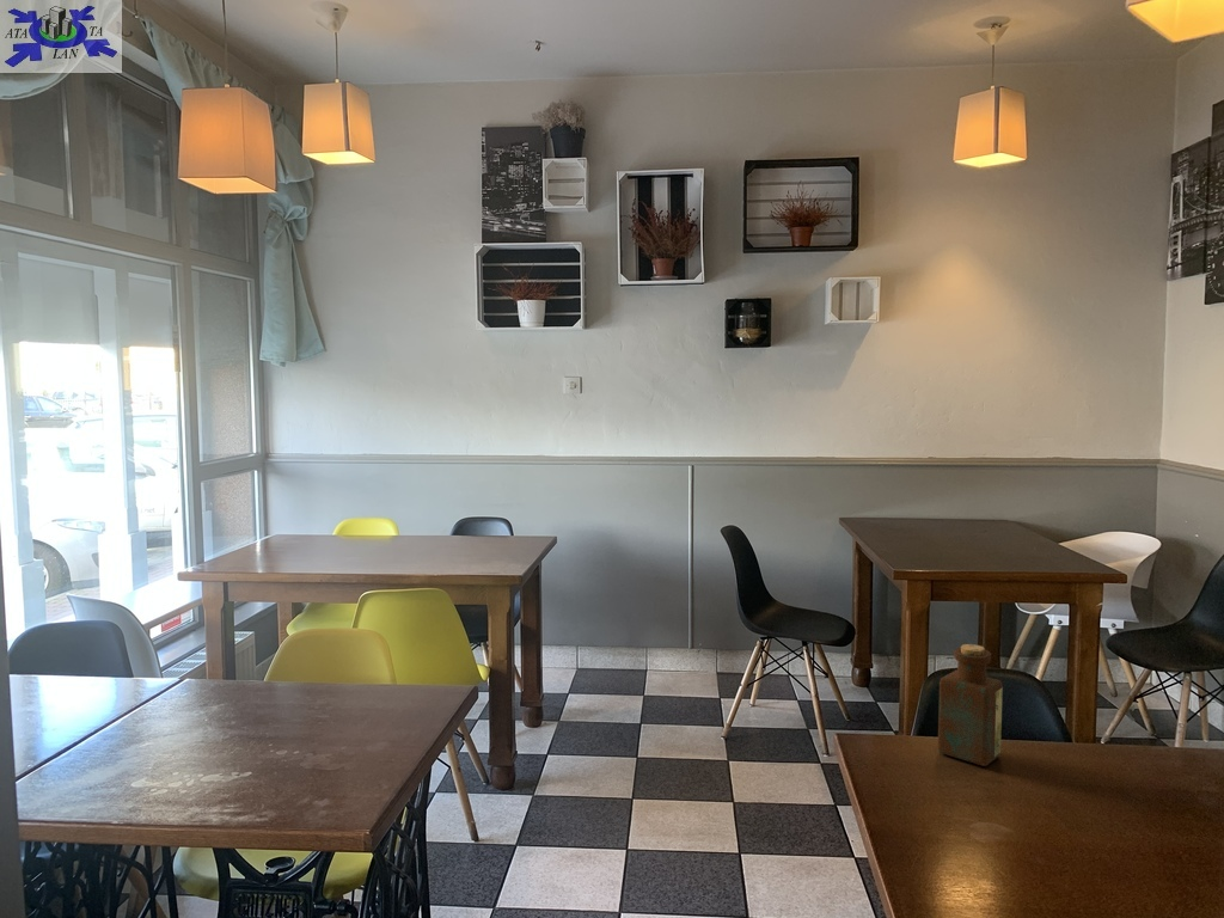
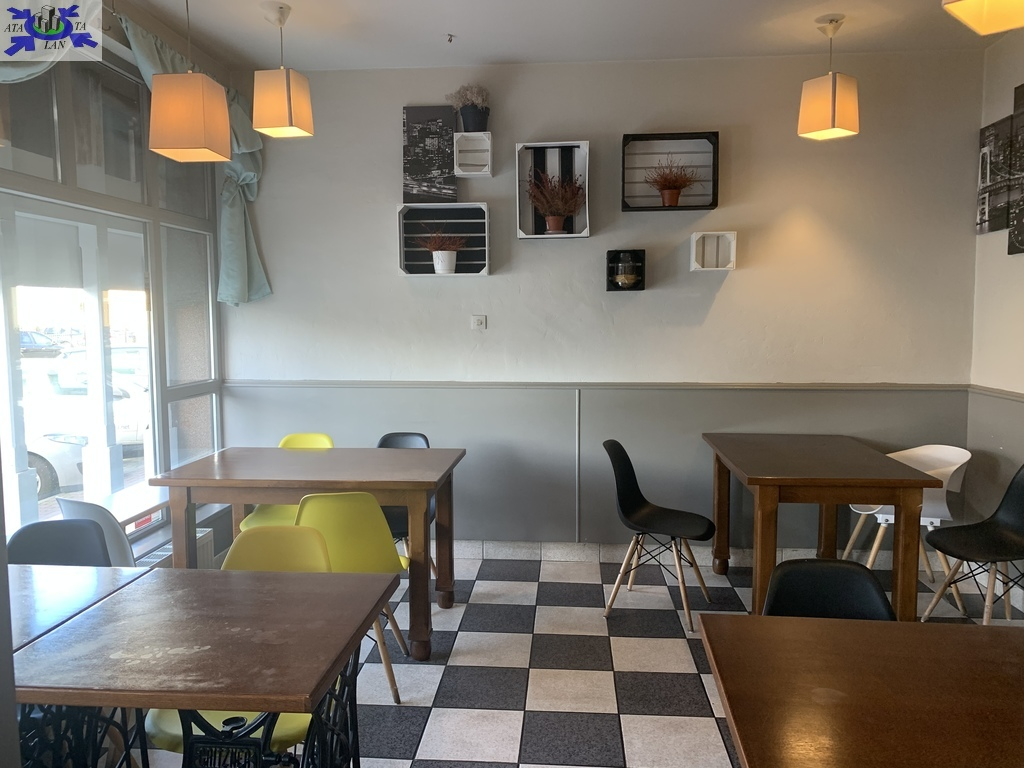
- bottle [937,643,1004,767]
